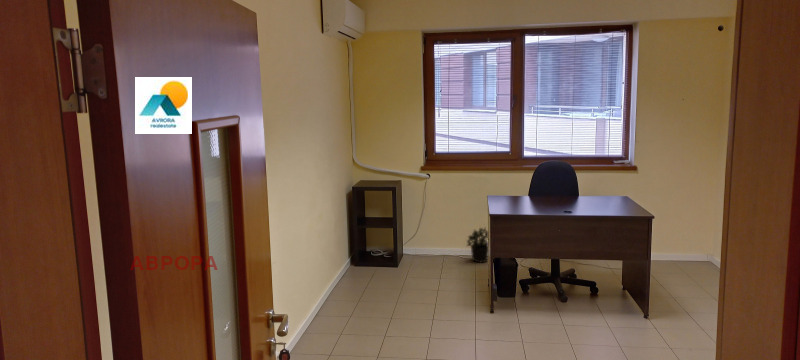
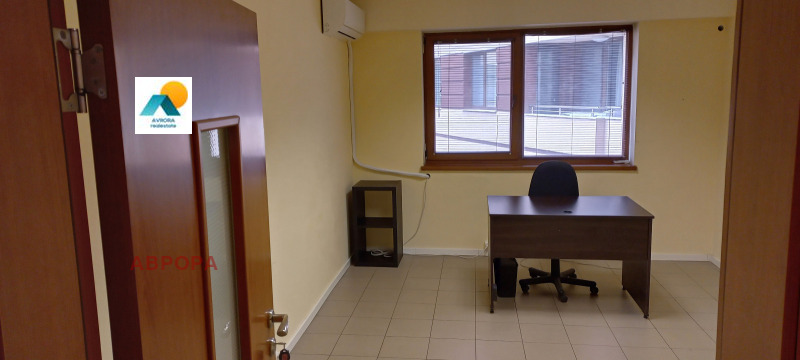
- potted plant [465,226,489,264]
